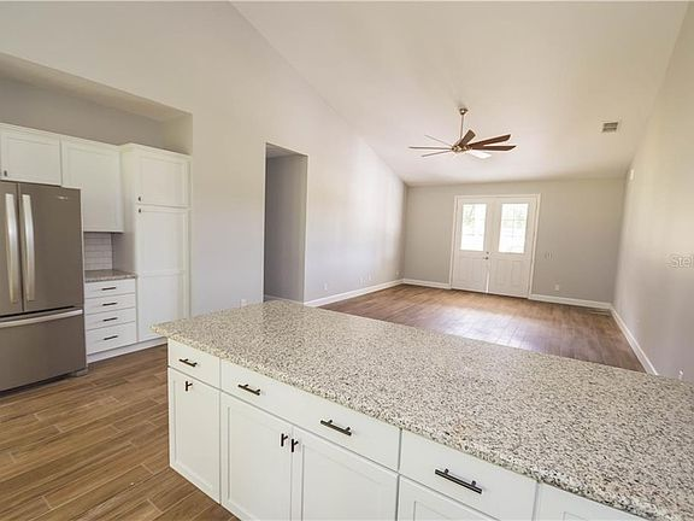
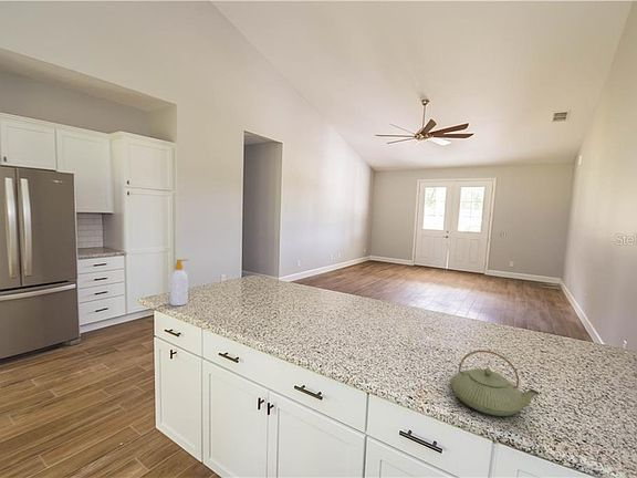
+ soap bottle [169,258,190,306]
+ teapot [449,350,541,417]
